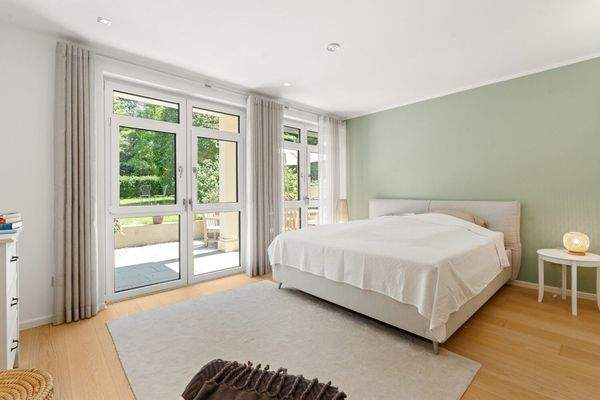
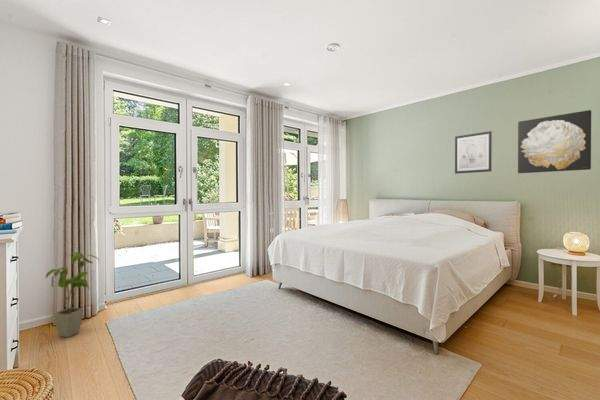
+ wall art [517,109,592,174]
+ wall art [454,130,493,175]
+ house plant [45,252,101,338]
